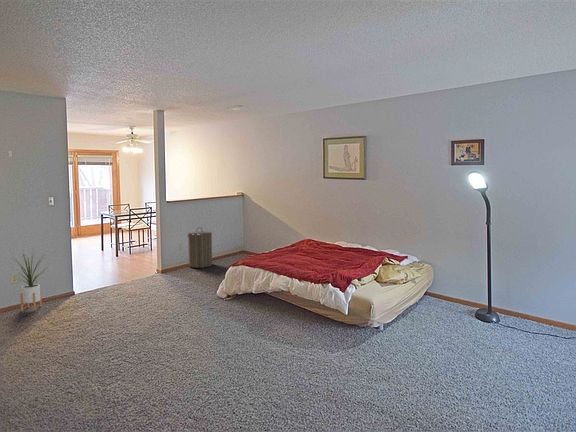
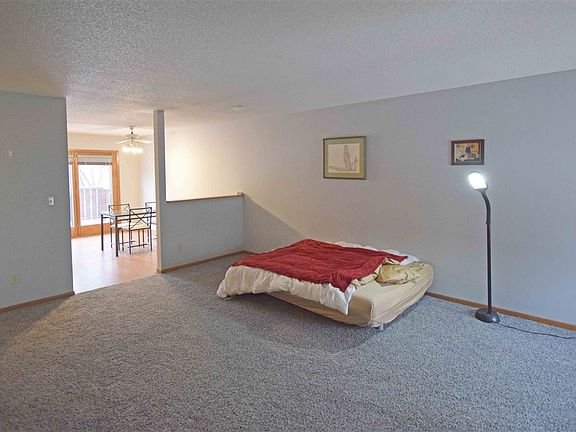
- house plant [10,248,49,312]
- laundry hamper [186,226,213,269]
